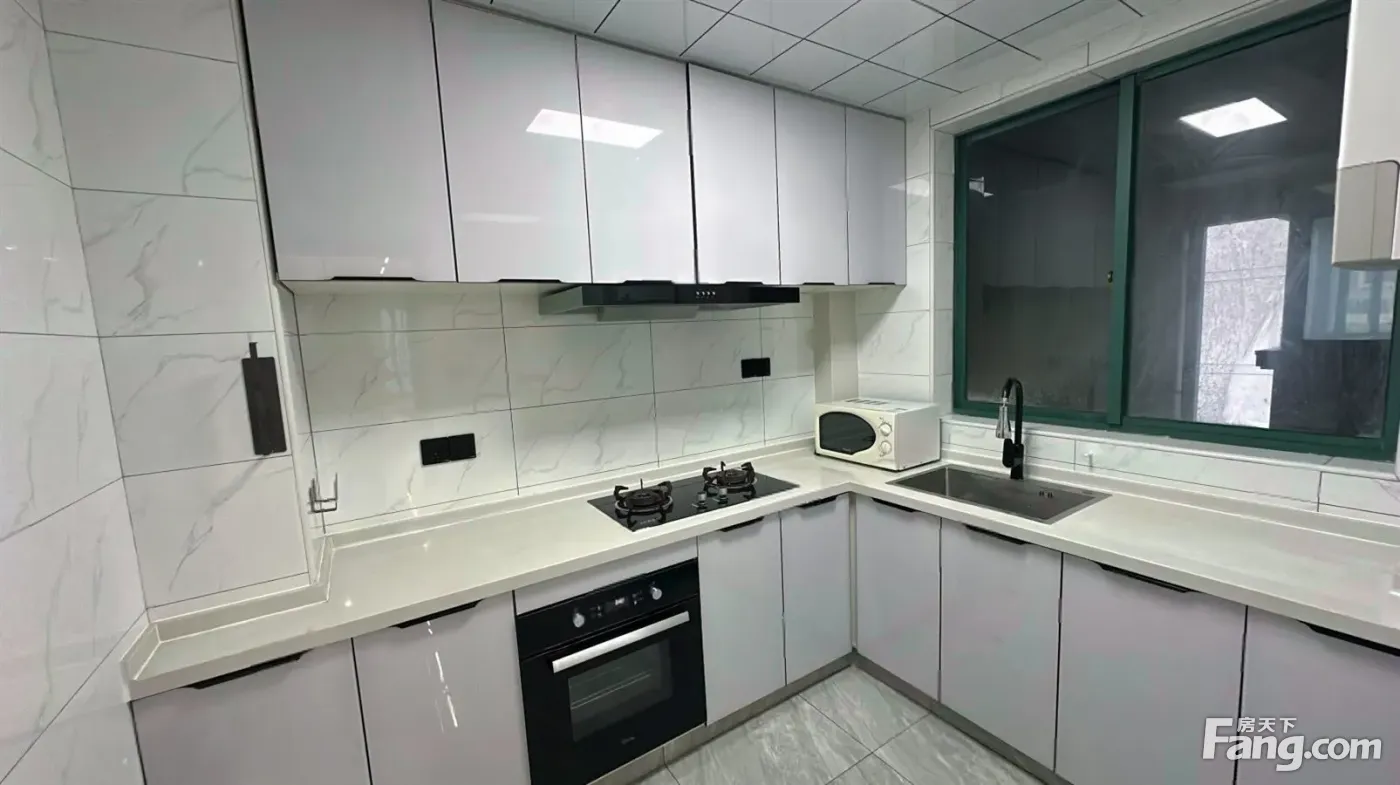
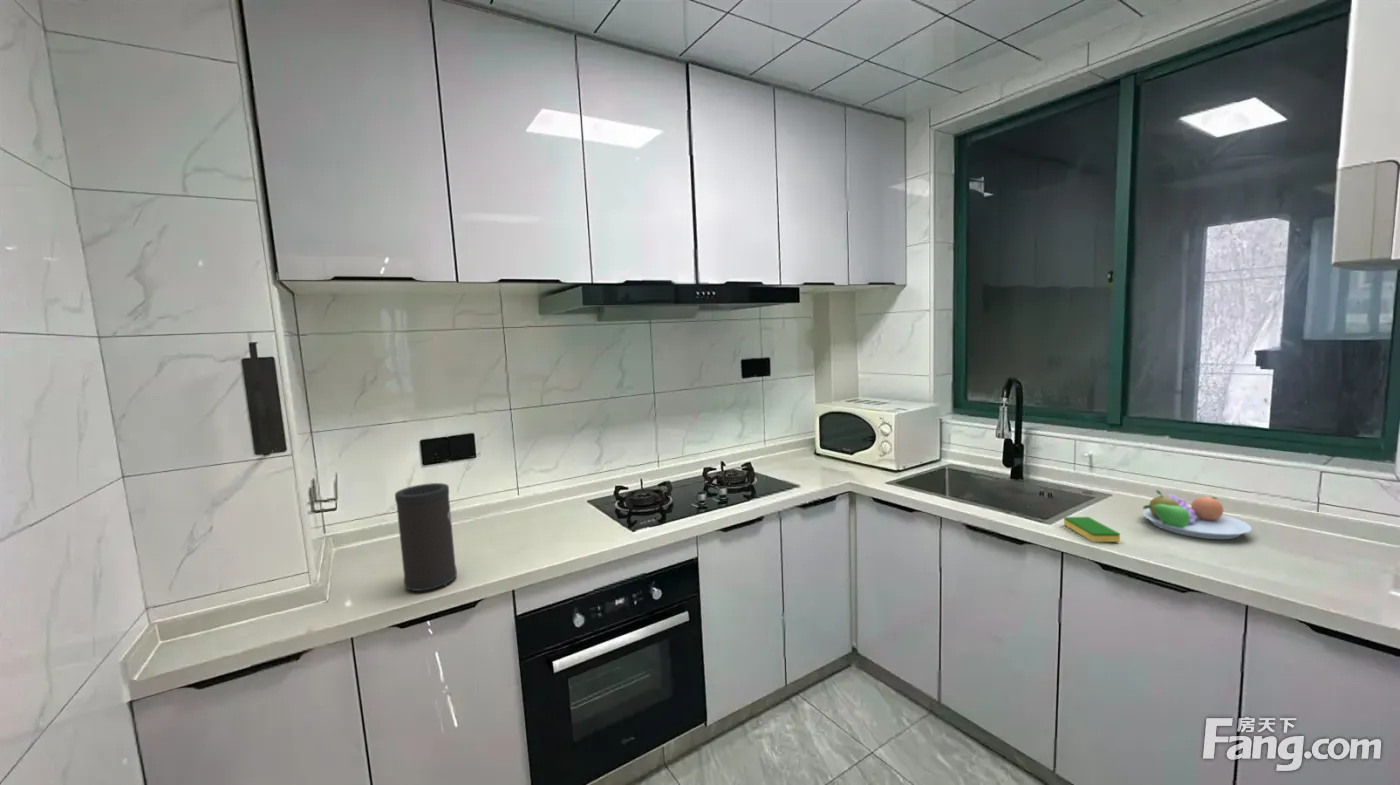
+ dish sponge [1063,516,1121,543]
+ speaker [394,482,458,592]
+ fruit bowl [1142,489,1253,540]
